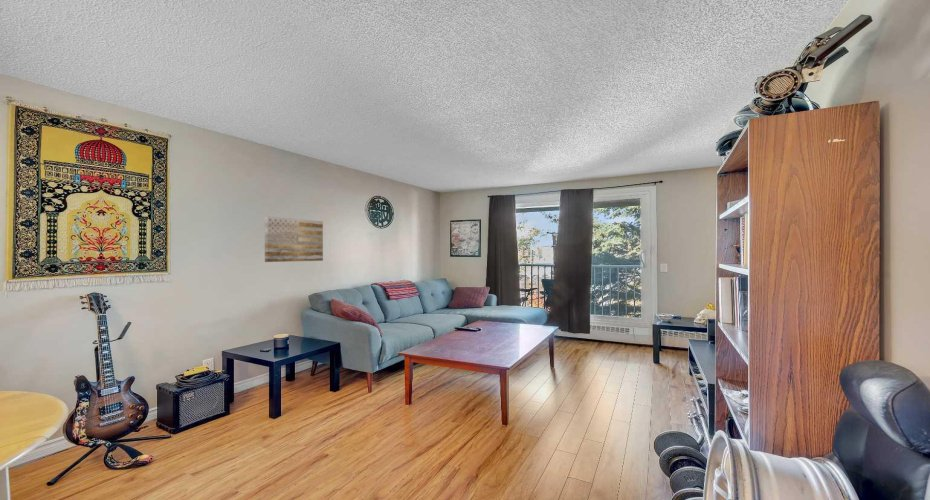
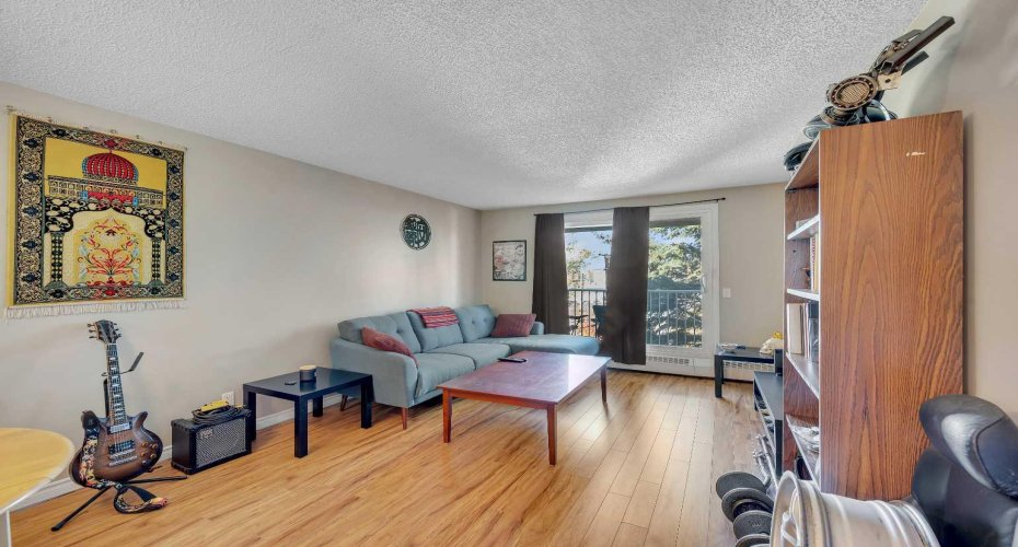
- wall art [264,215,324,263]
